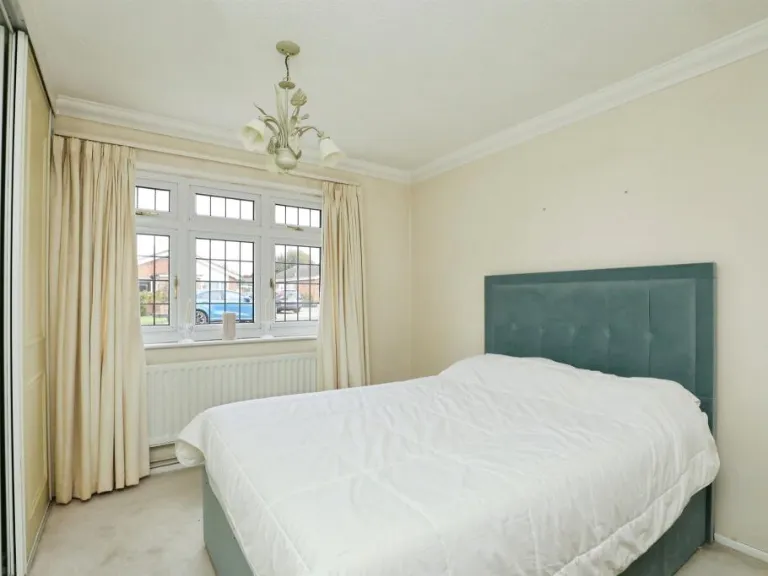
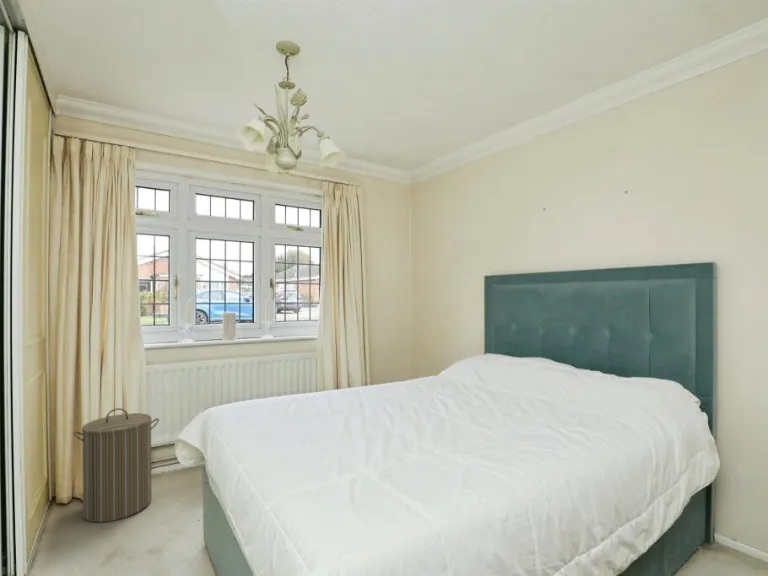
+ laundry hamper [72,407,160,523]
